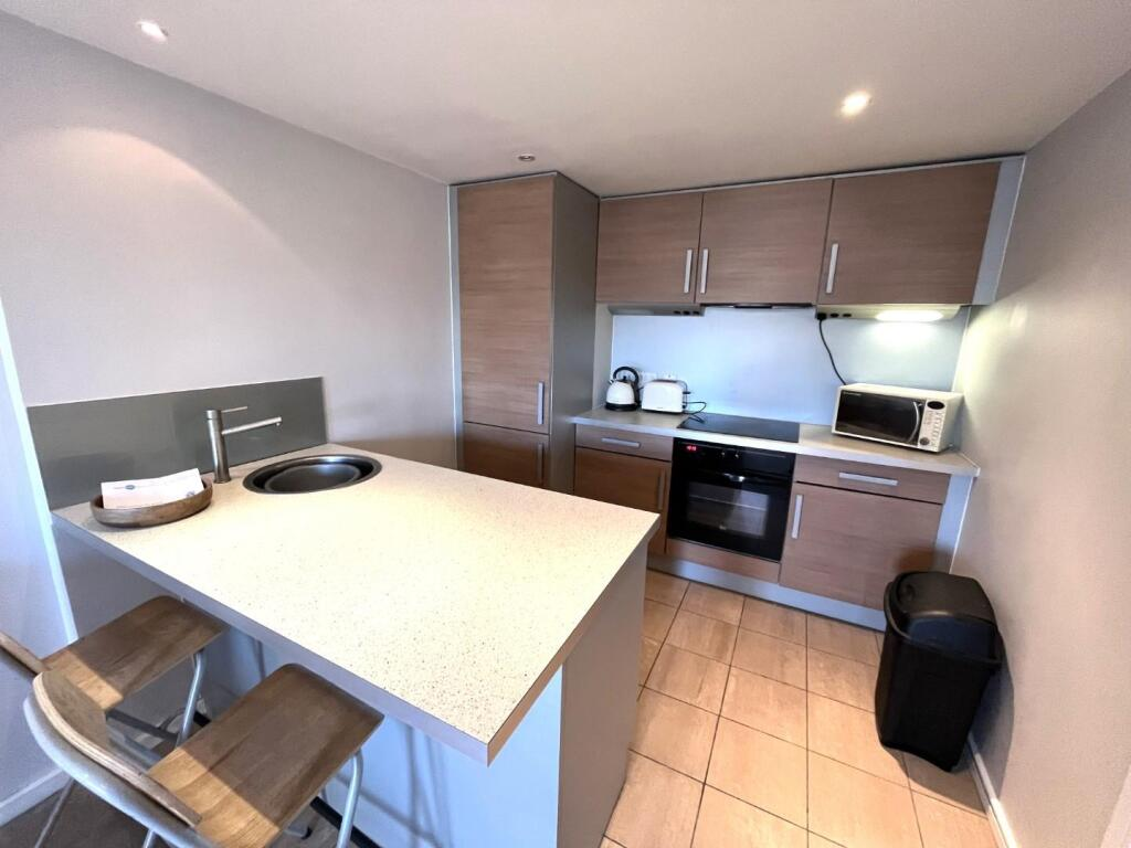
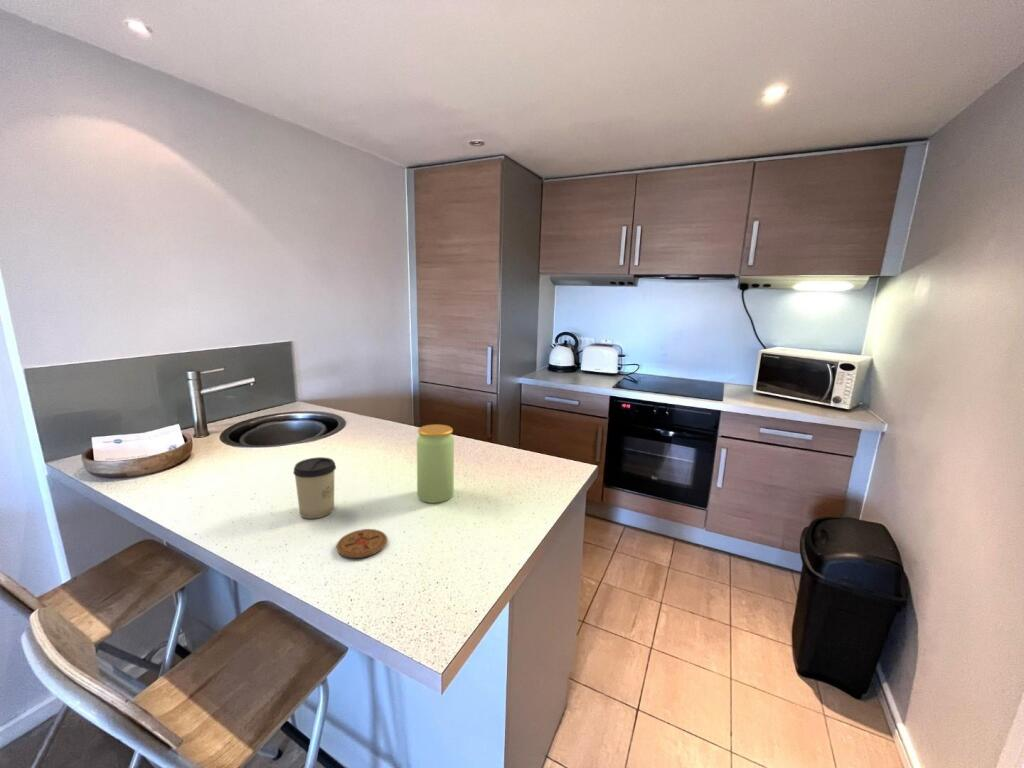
+ cup [292,456,337,520]
+ coaster [336,528,388,559]
+ jar [416,423,455,504]
